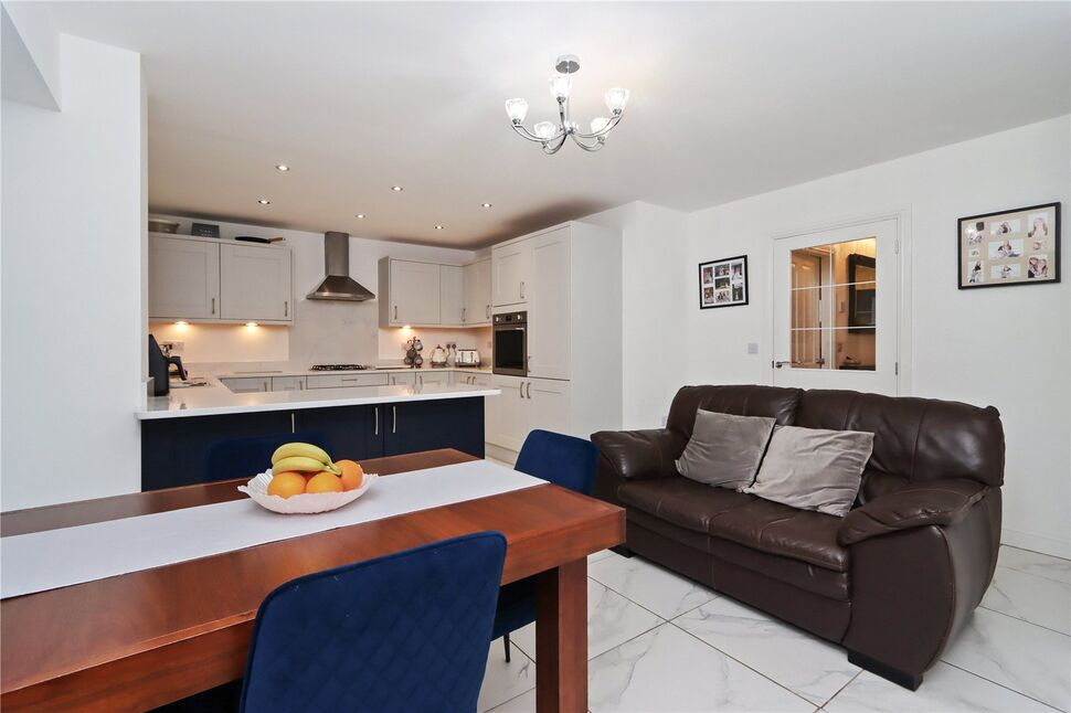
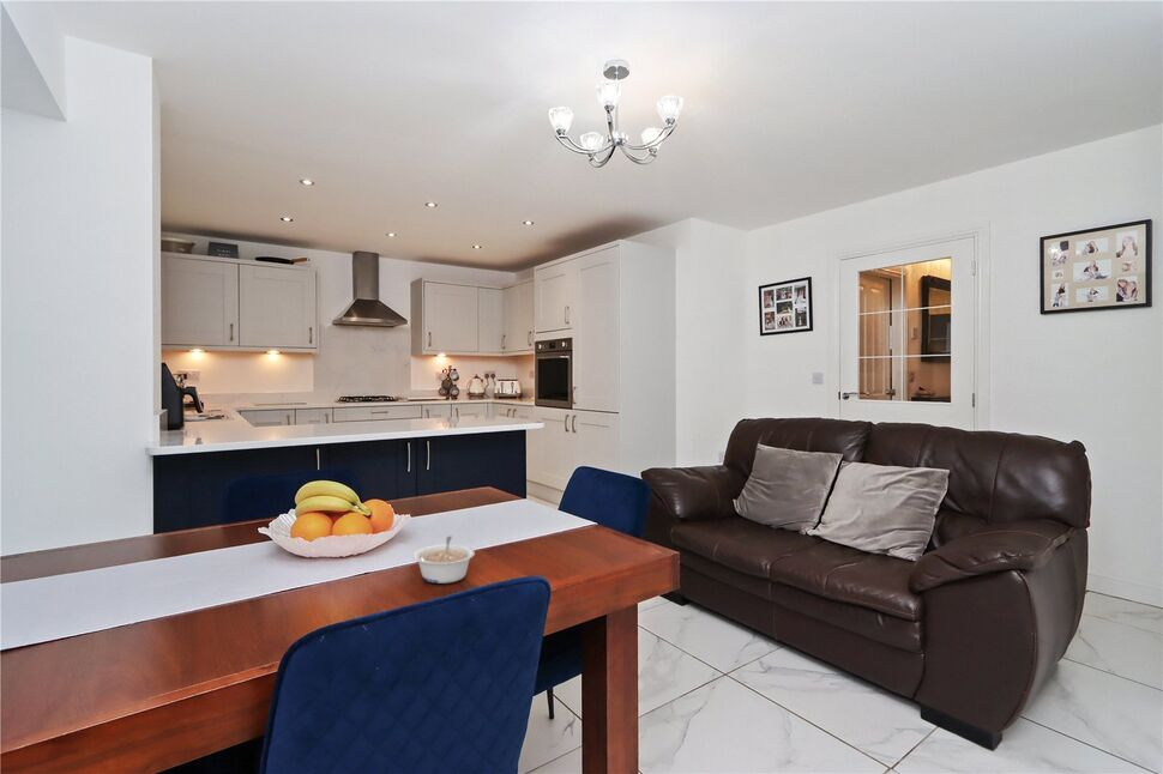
+ legume [412,534,476,585]
